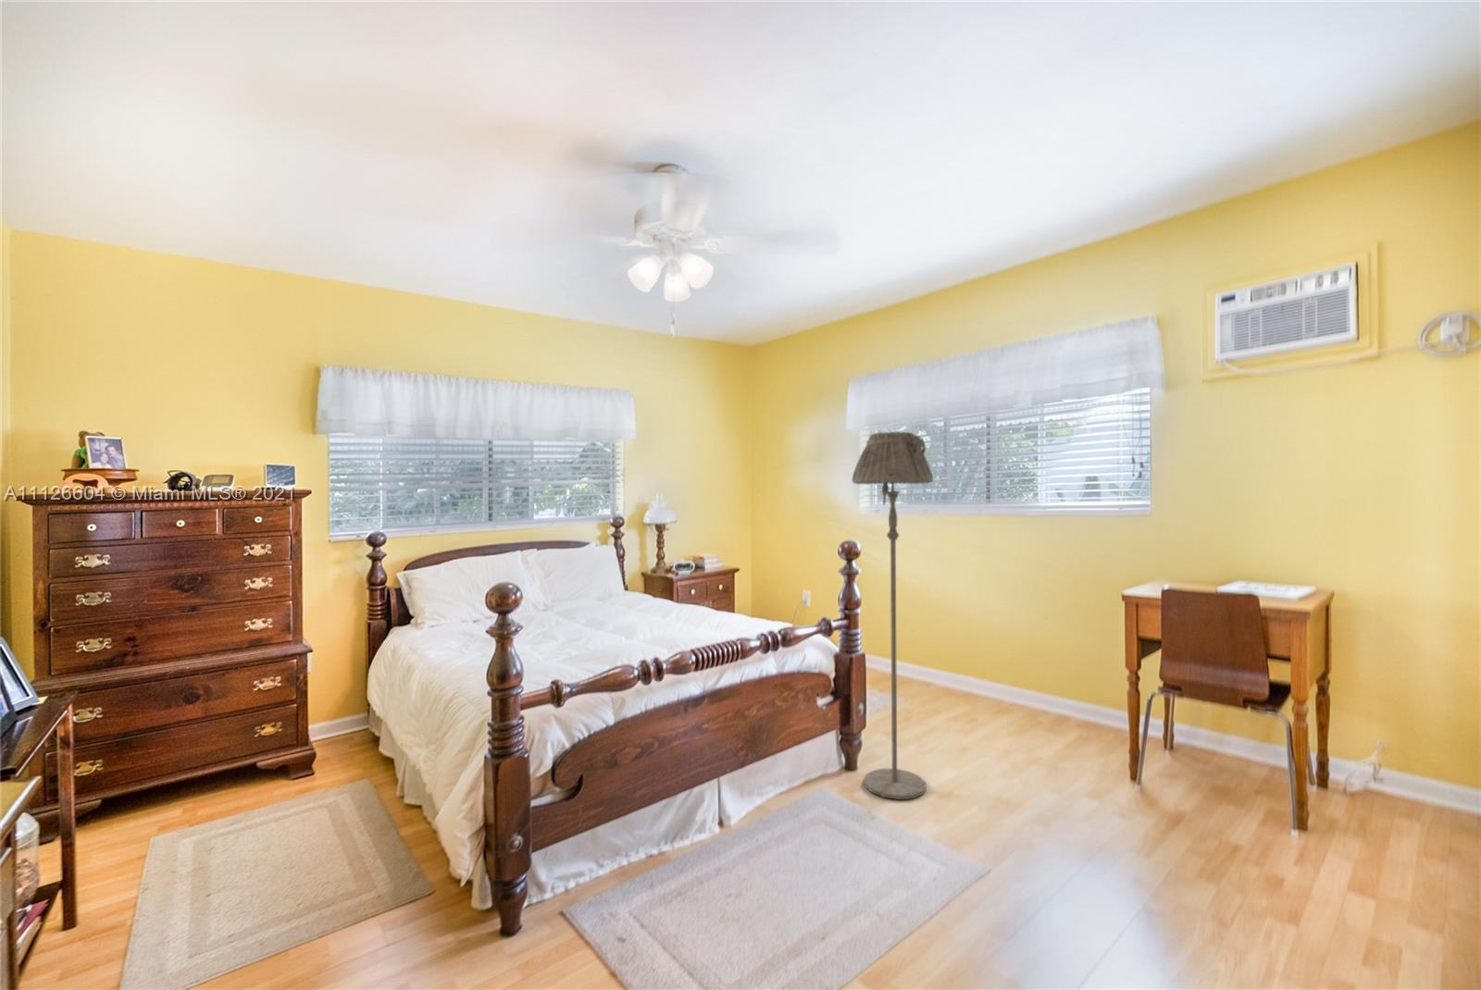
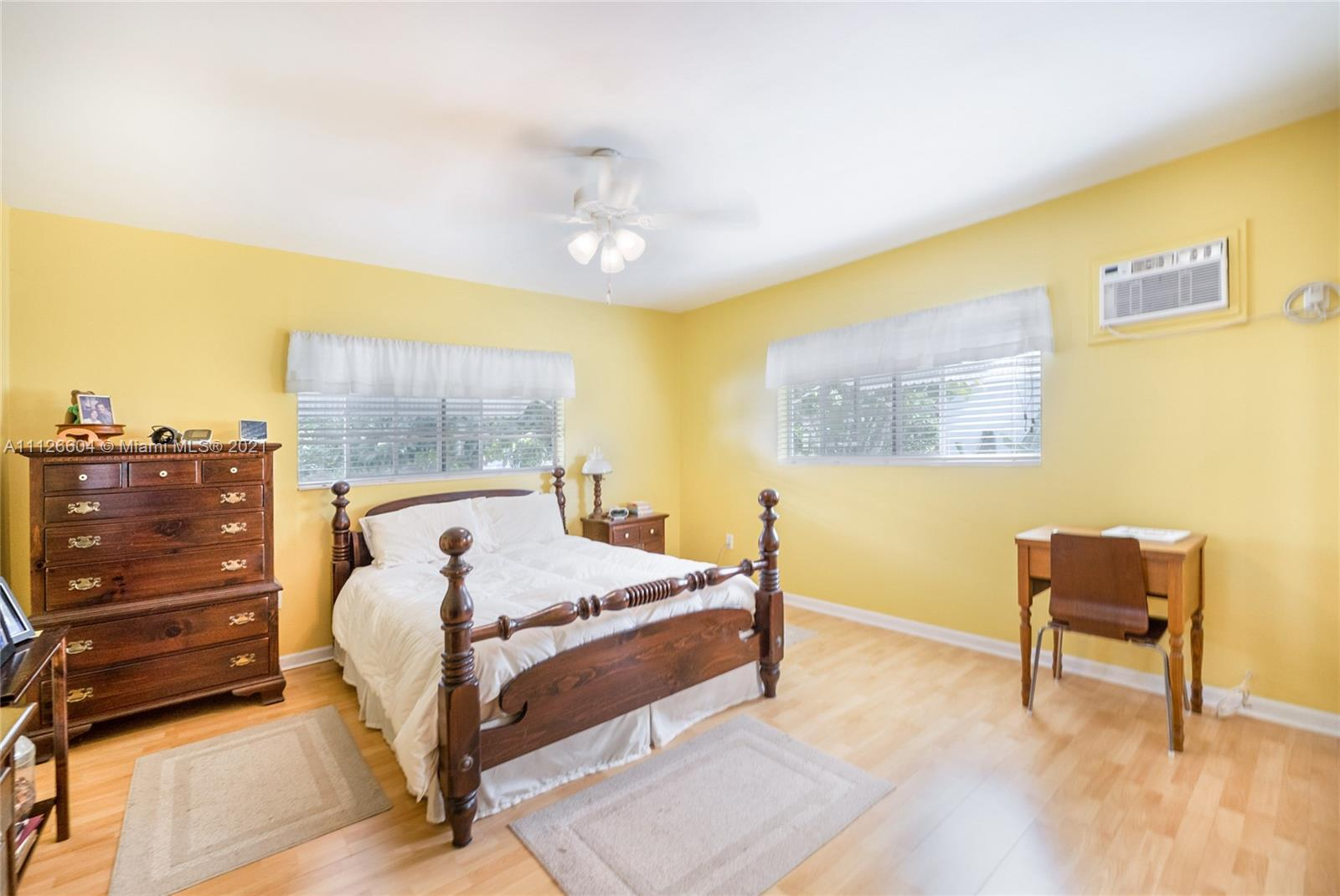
- floor lamp [852,431,934,800]
